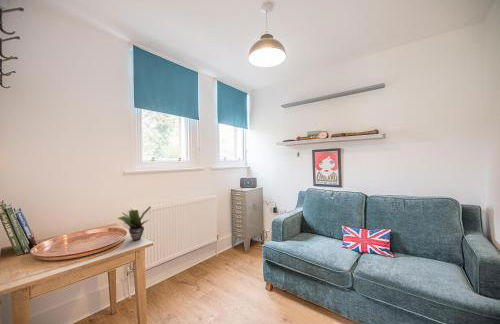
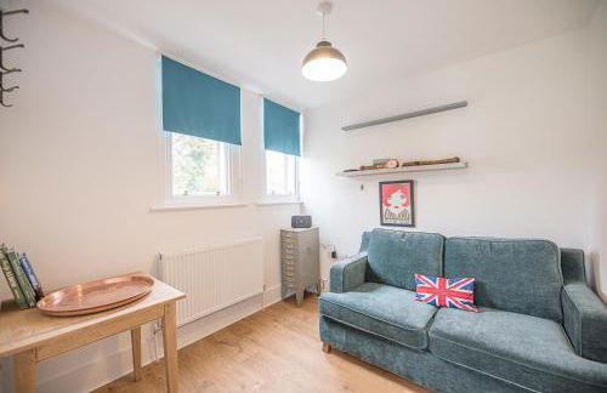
- potted plant [117,206,152,241]
